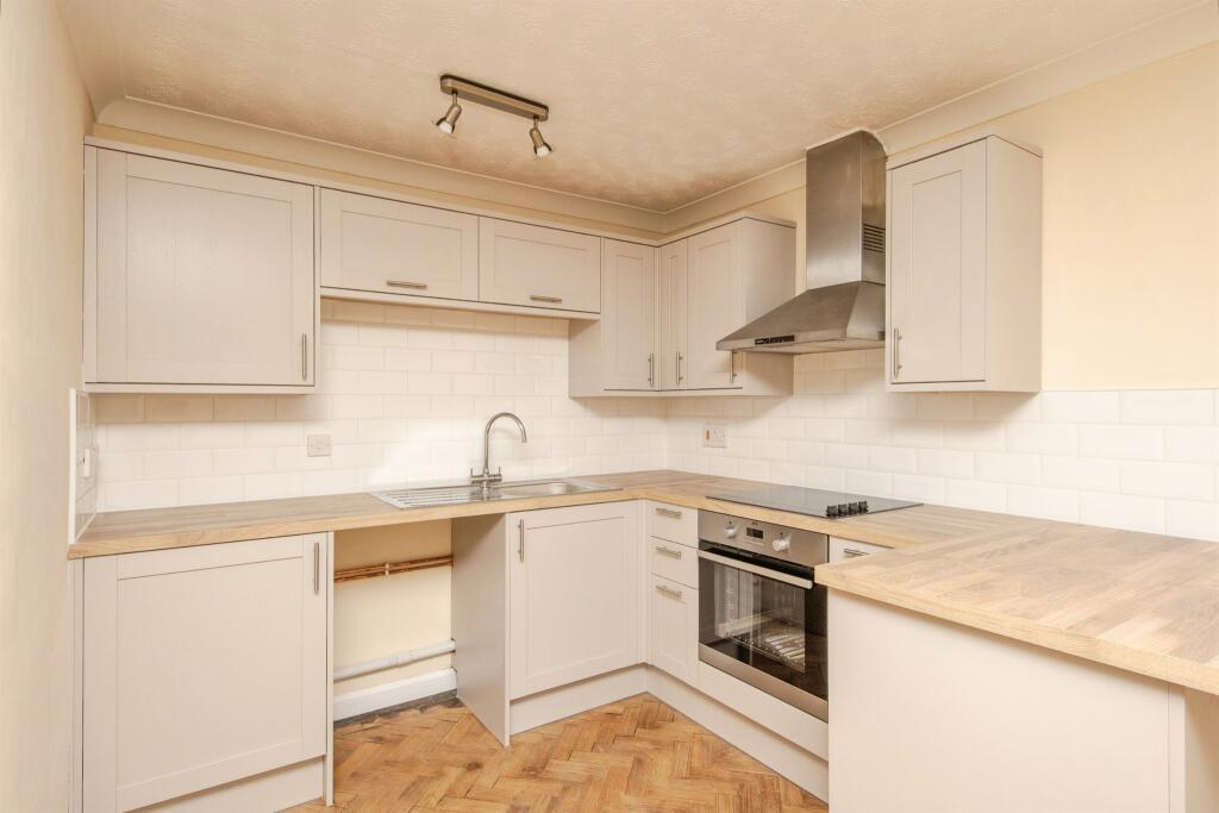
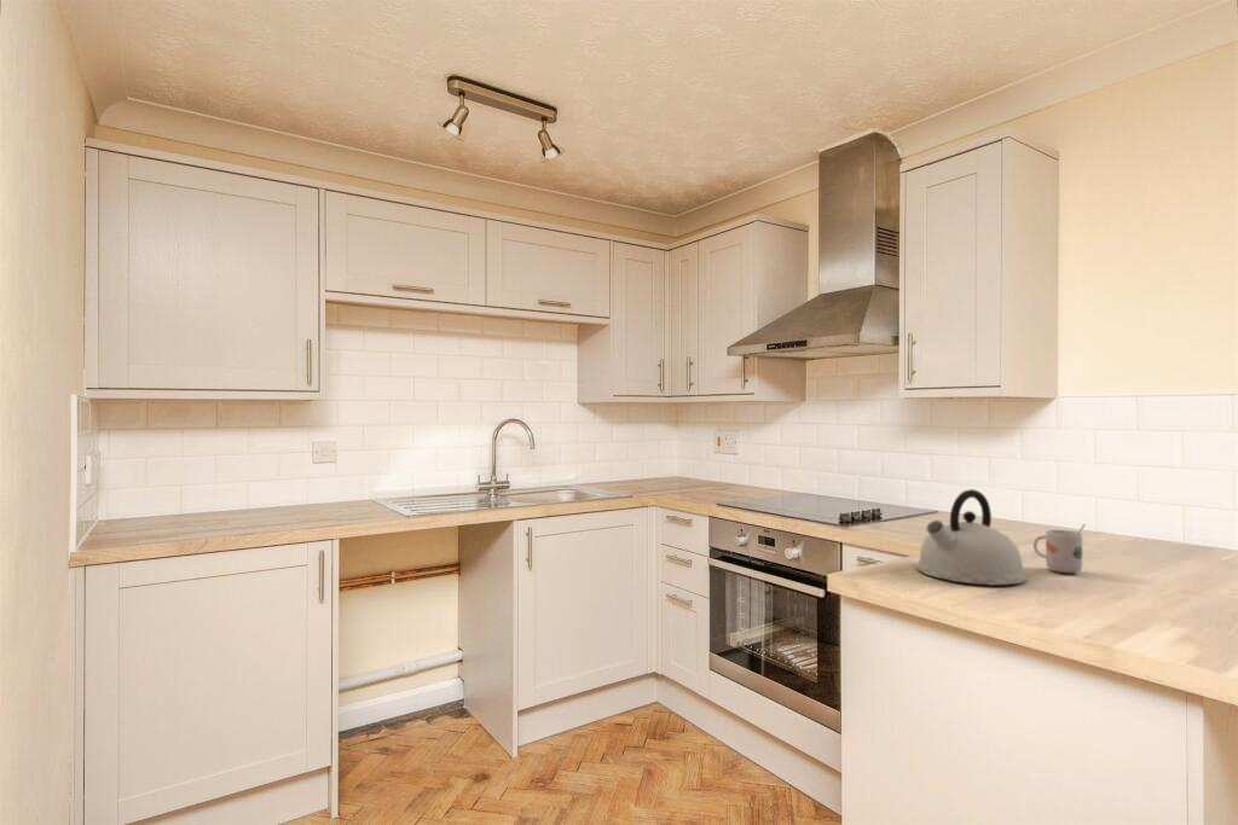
+ mug [1032,523,1087,574]
+ kettle [915,488,1028,586]
